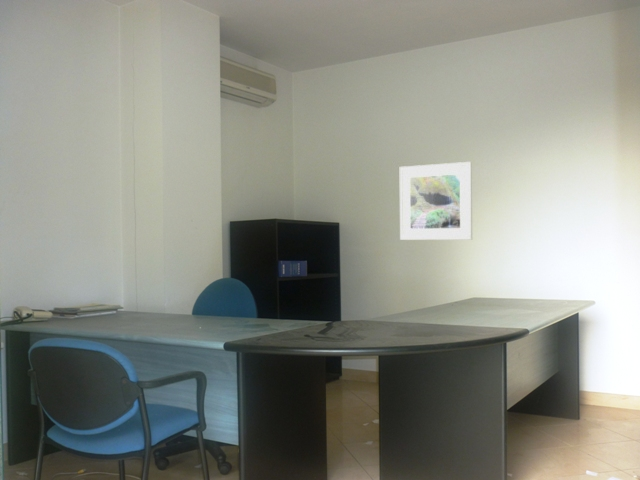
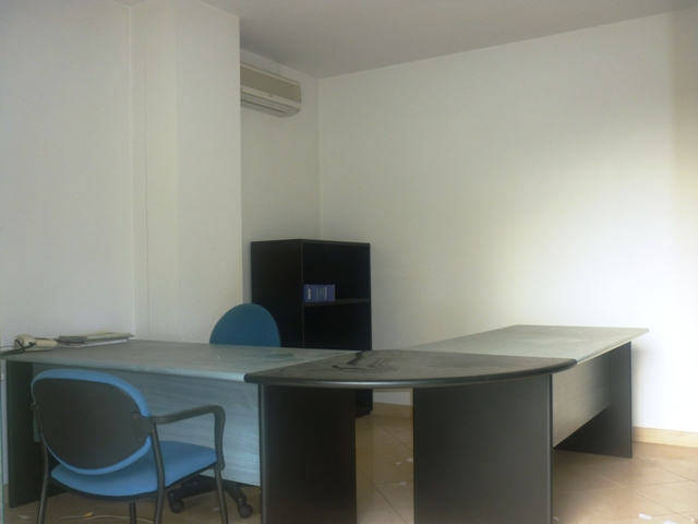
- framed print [399,161,473,241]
